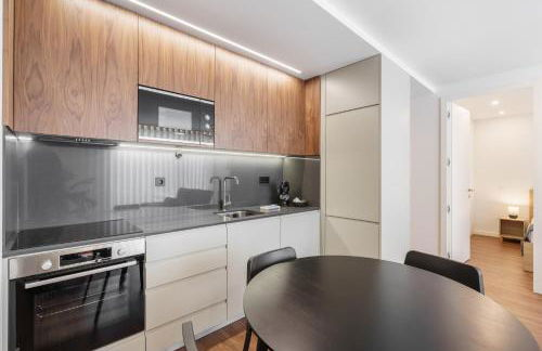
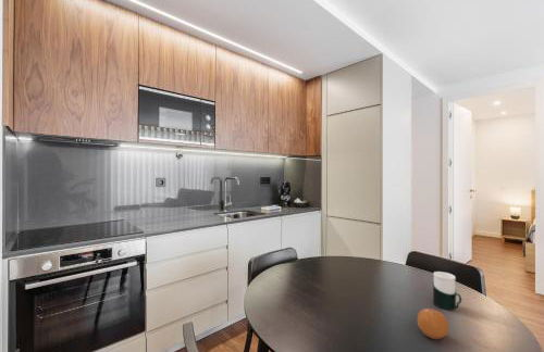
+ cup [432,271,462,311]
+ fruit [417,307,449,340]
